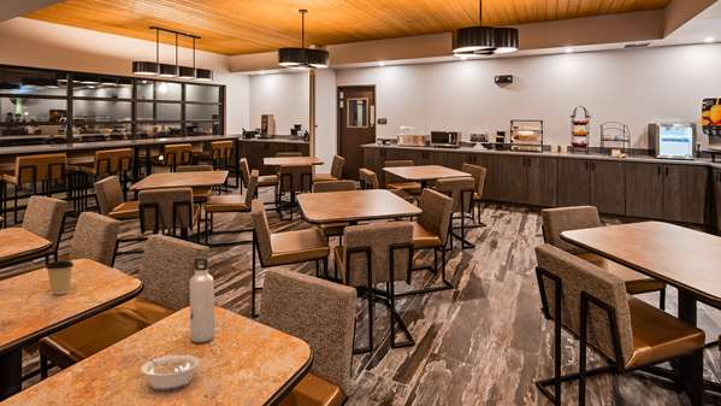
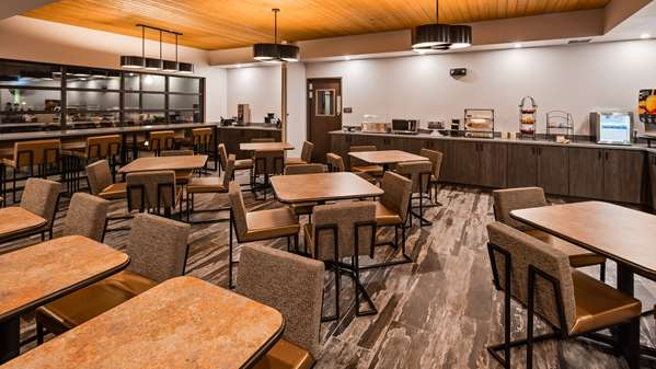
- water bottle [189,257,215,343]
- coffee cup [45,259,75,295]
- legume [140,353,201,392]
